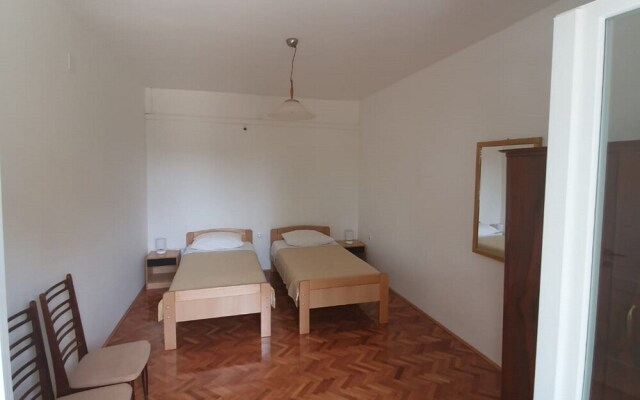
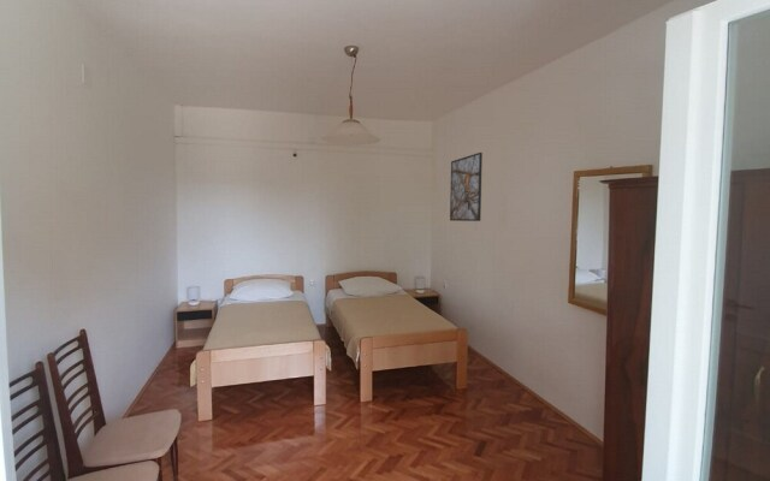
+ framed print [449,152,484,222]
